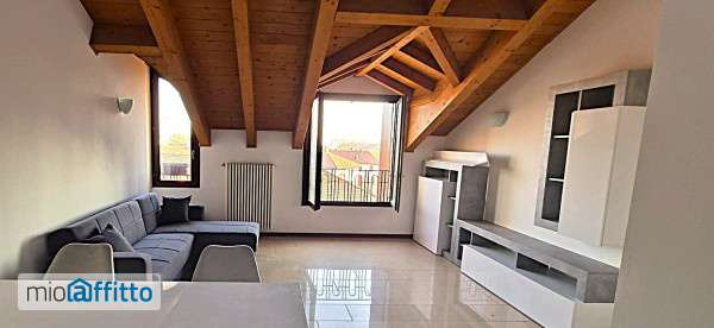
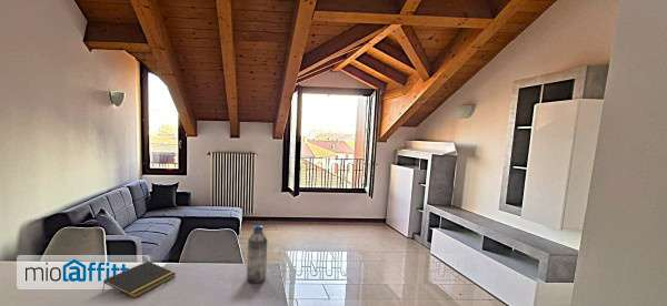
+ water bottle [246,224,268,284]
+ notepad [101,261,177,298]
